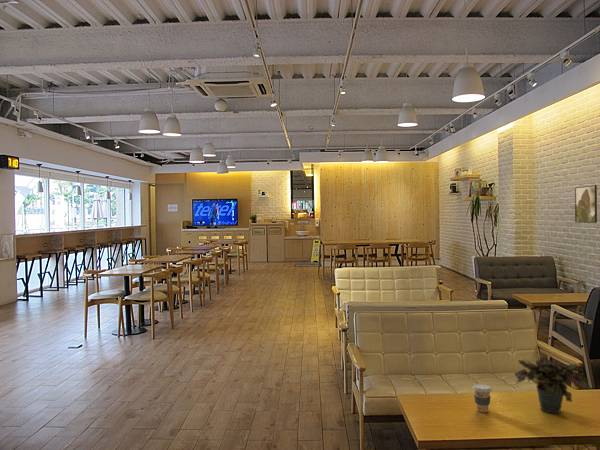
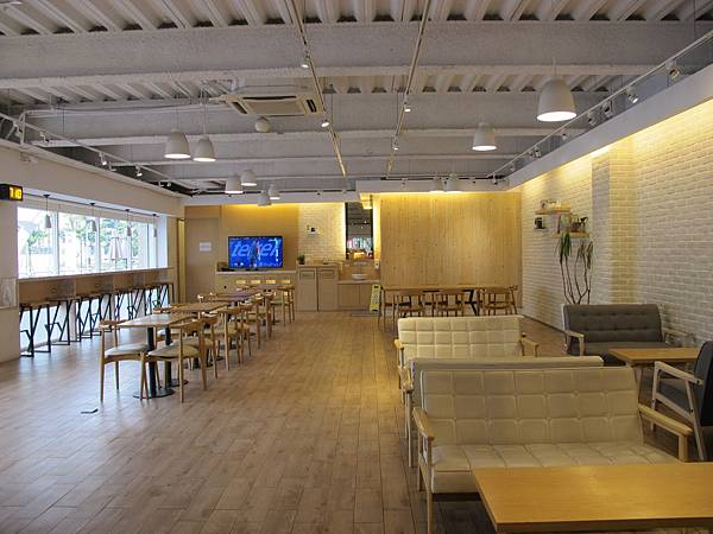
- potted plant [514,356,591,414]
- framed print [574,184,598,224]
- coffee cup [472,383,493,413]
